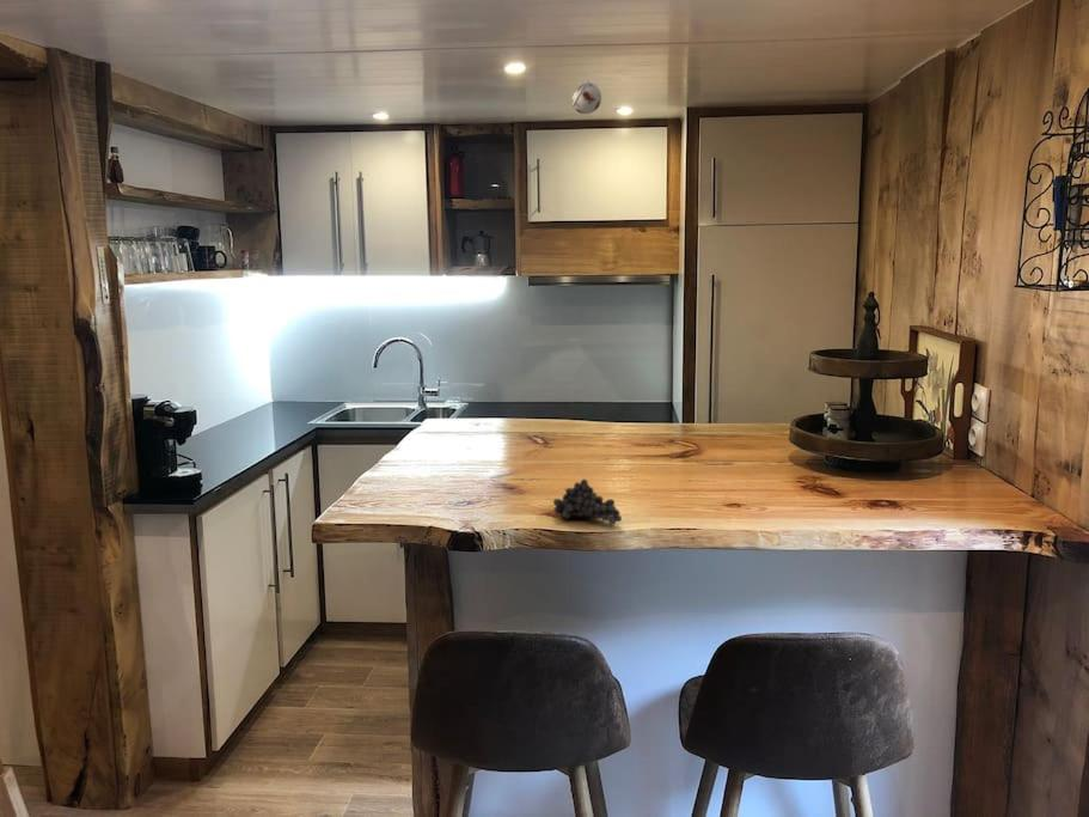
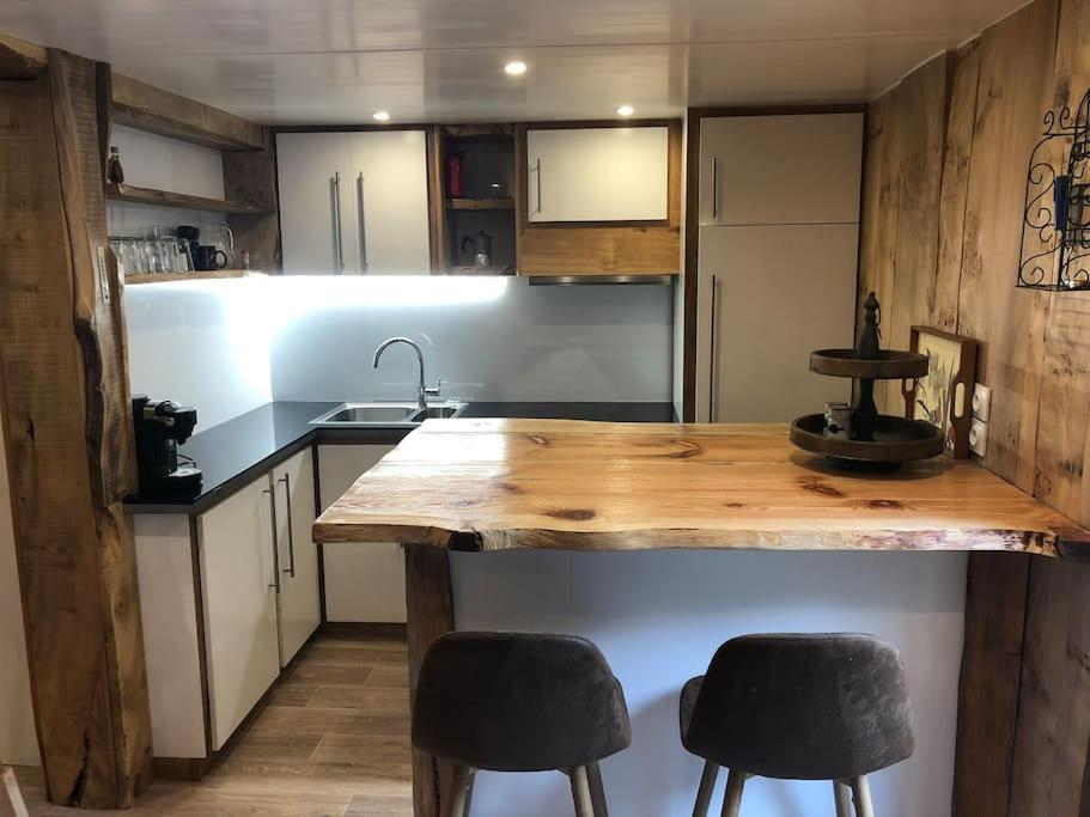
- smoke detector [570,80,602,115]
- fruit [552,477,623,526]
